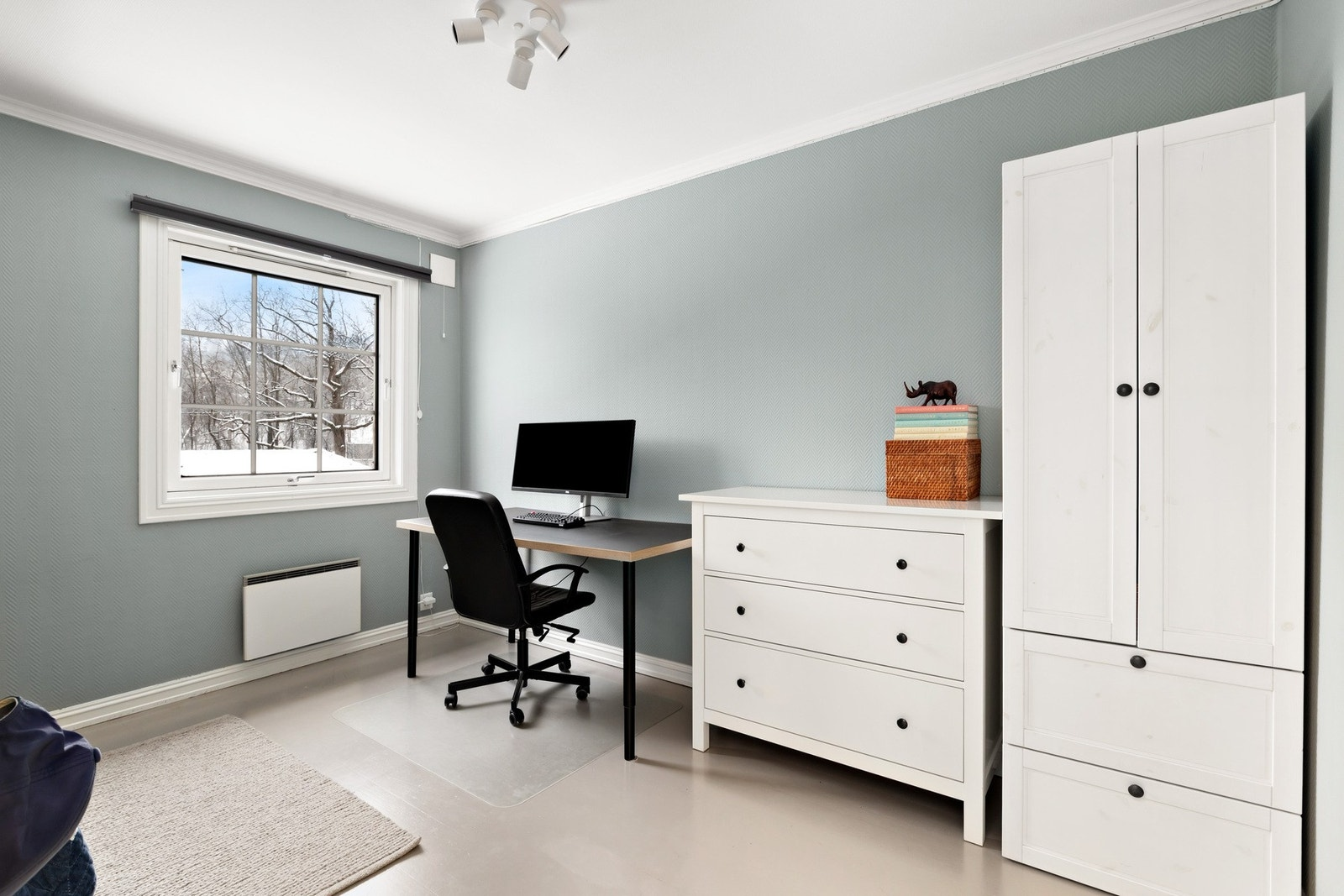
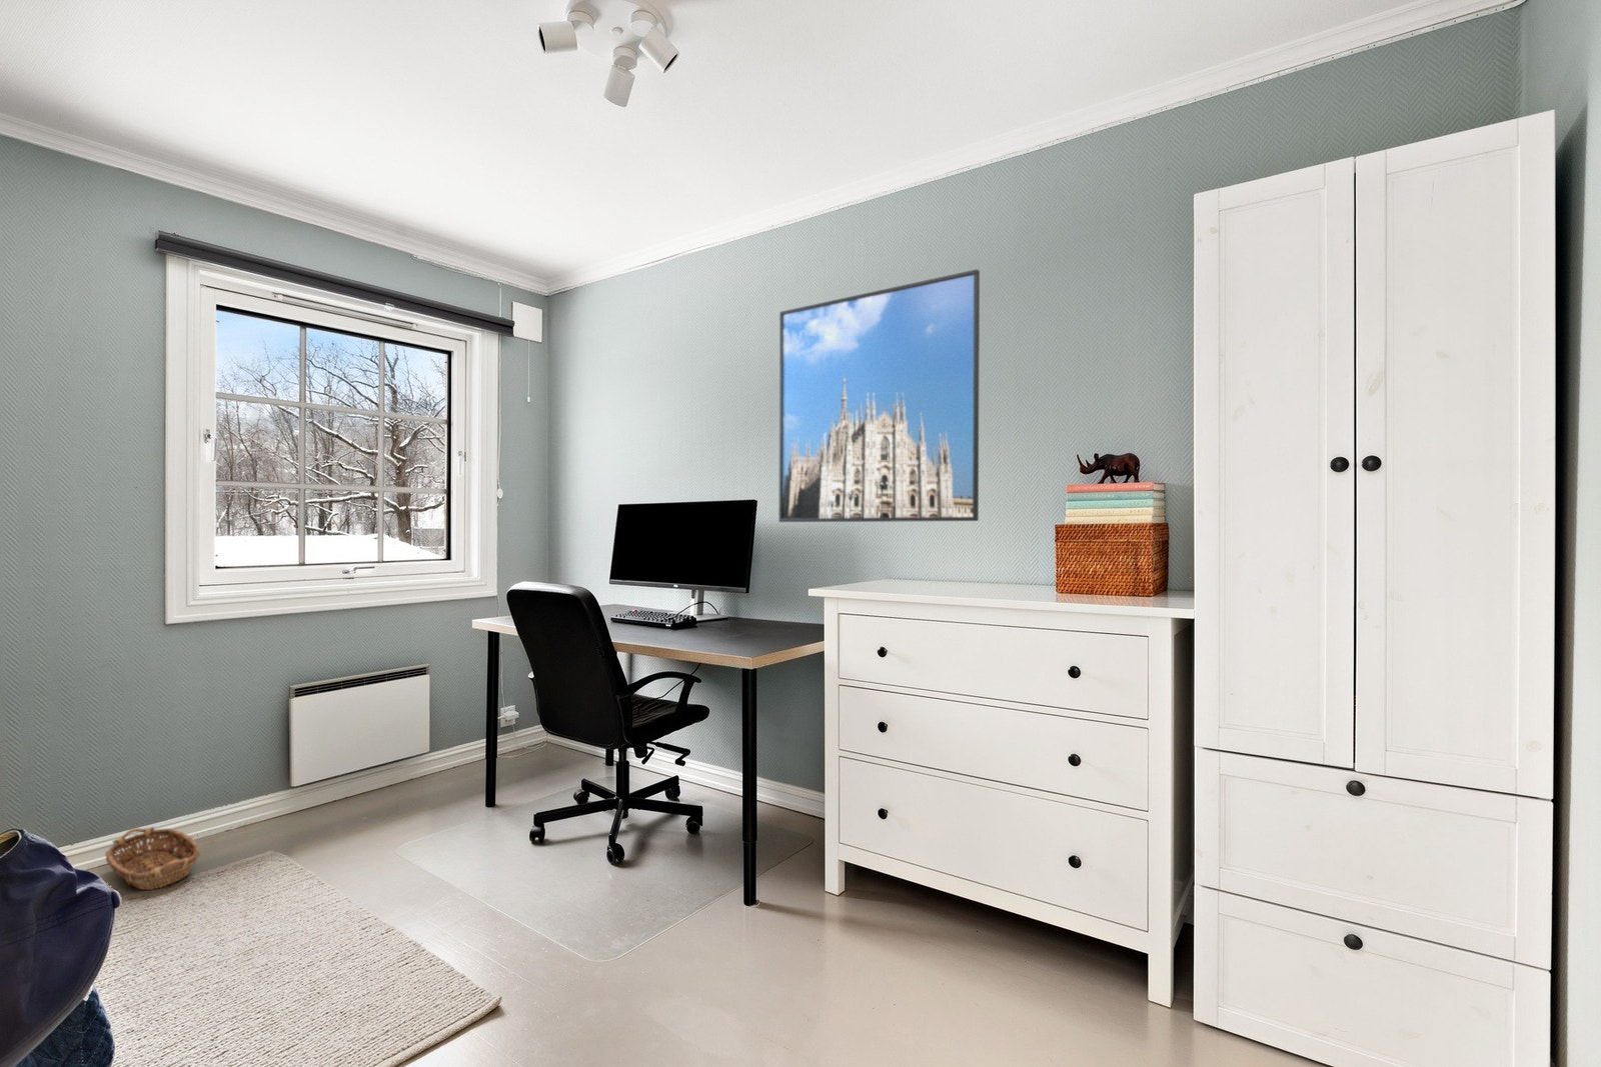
+ basket [104,826,201,891]
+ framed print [778,268,980,523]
